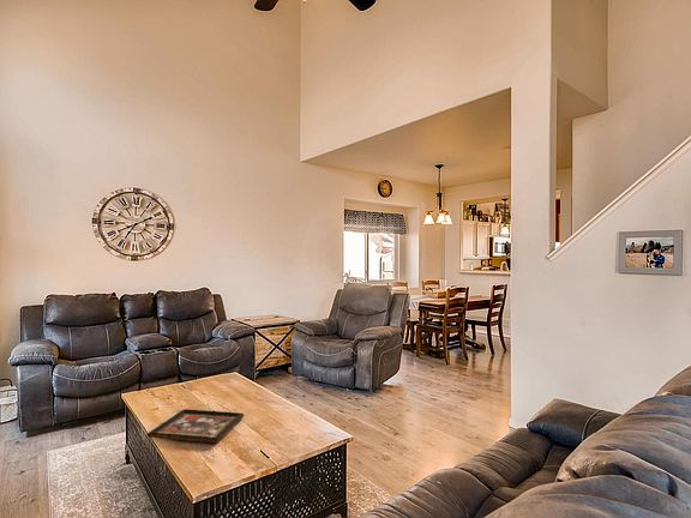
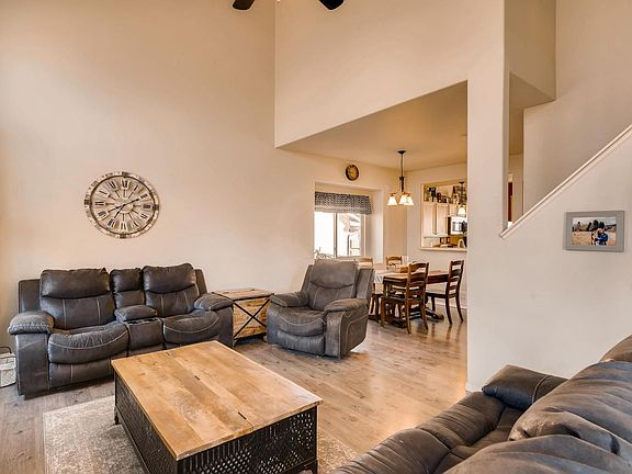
- decorative tray [146,408,245,444]
